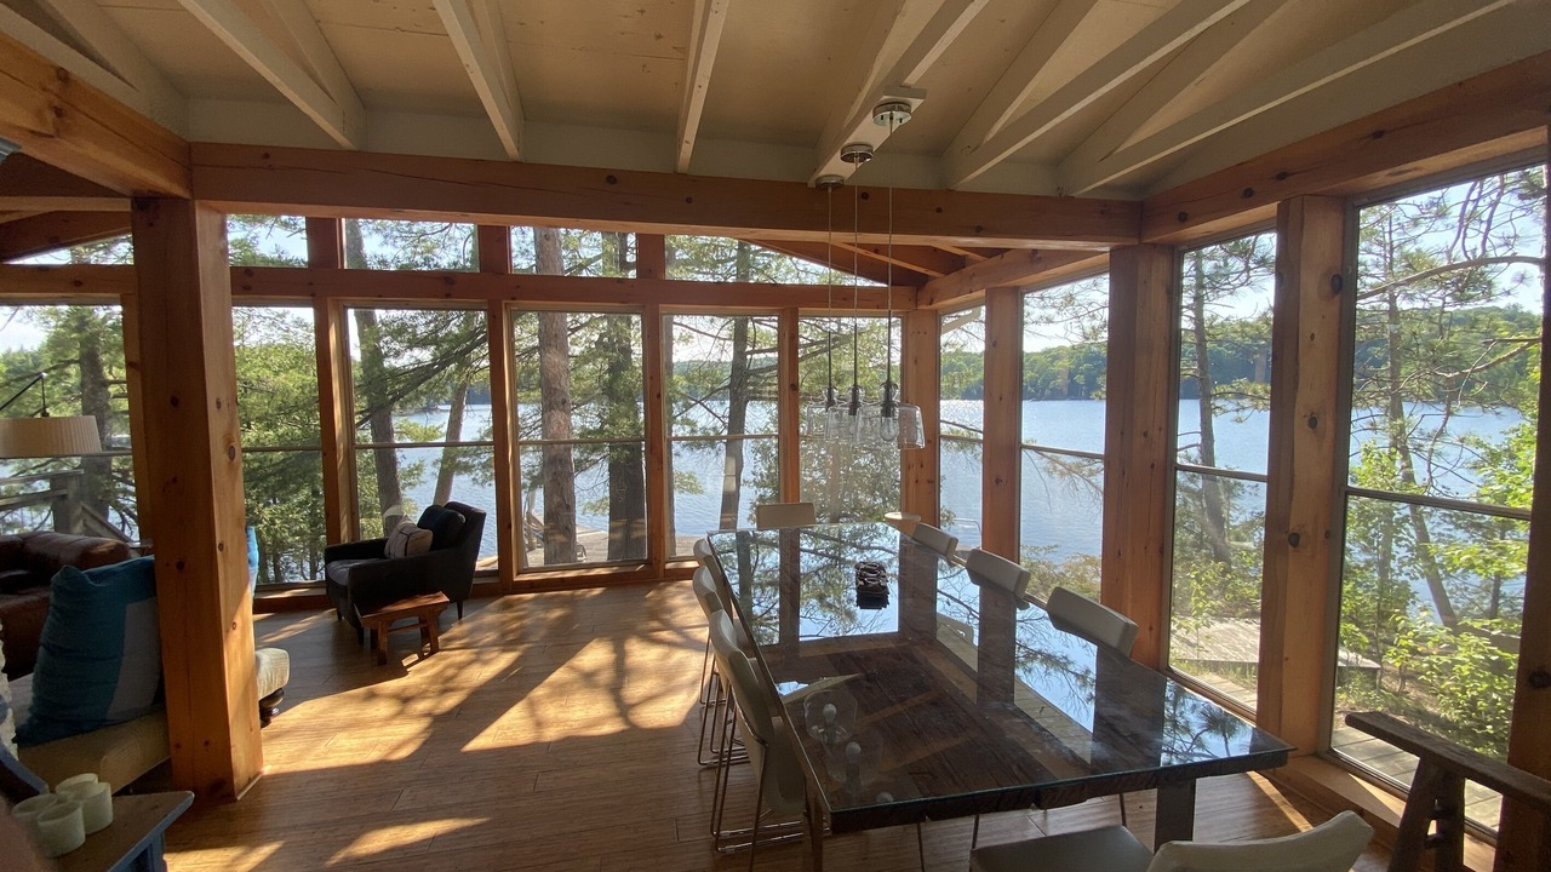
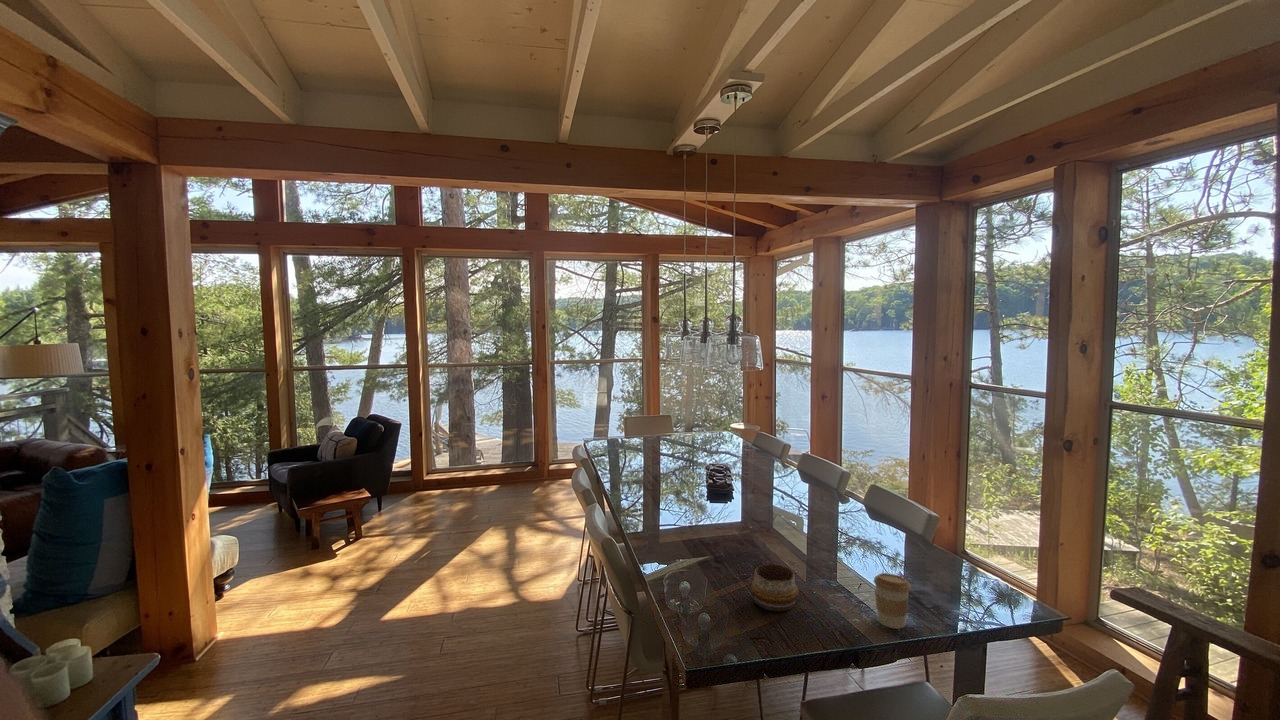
+ coffee cup [873,572,912,630]
+ decorative bowl [750,563,800,613]
